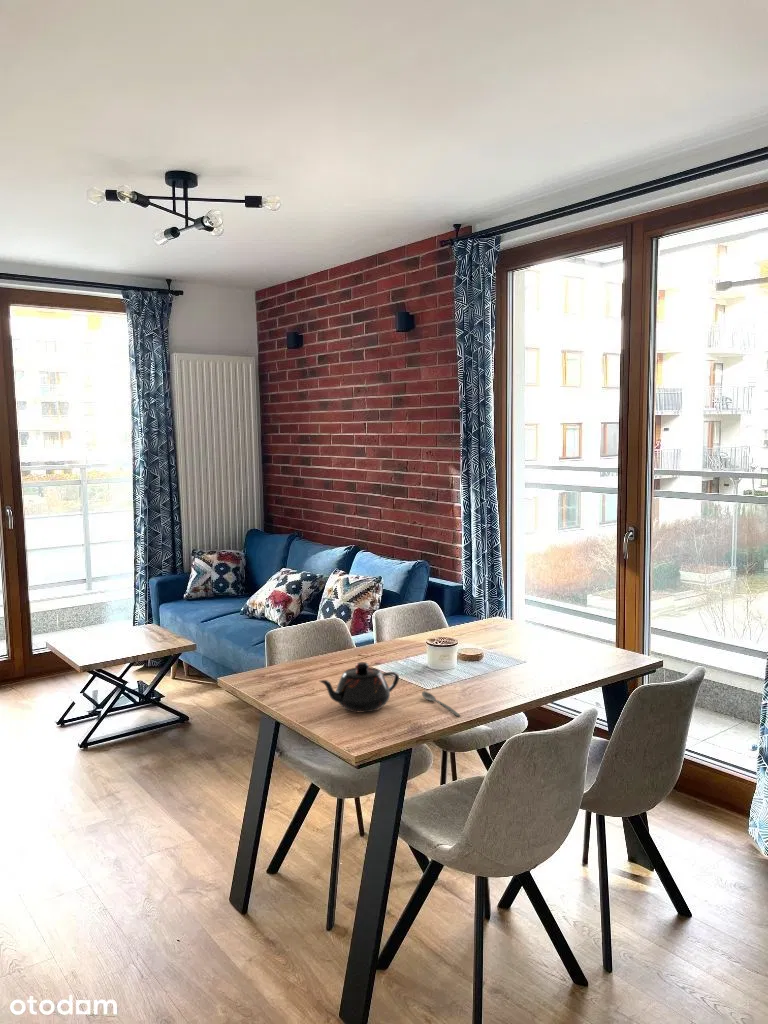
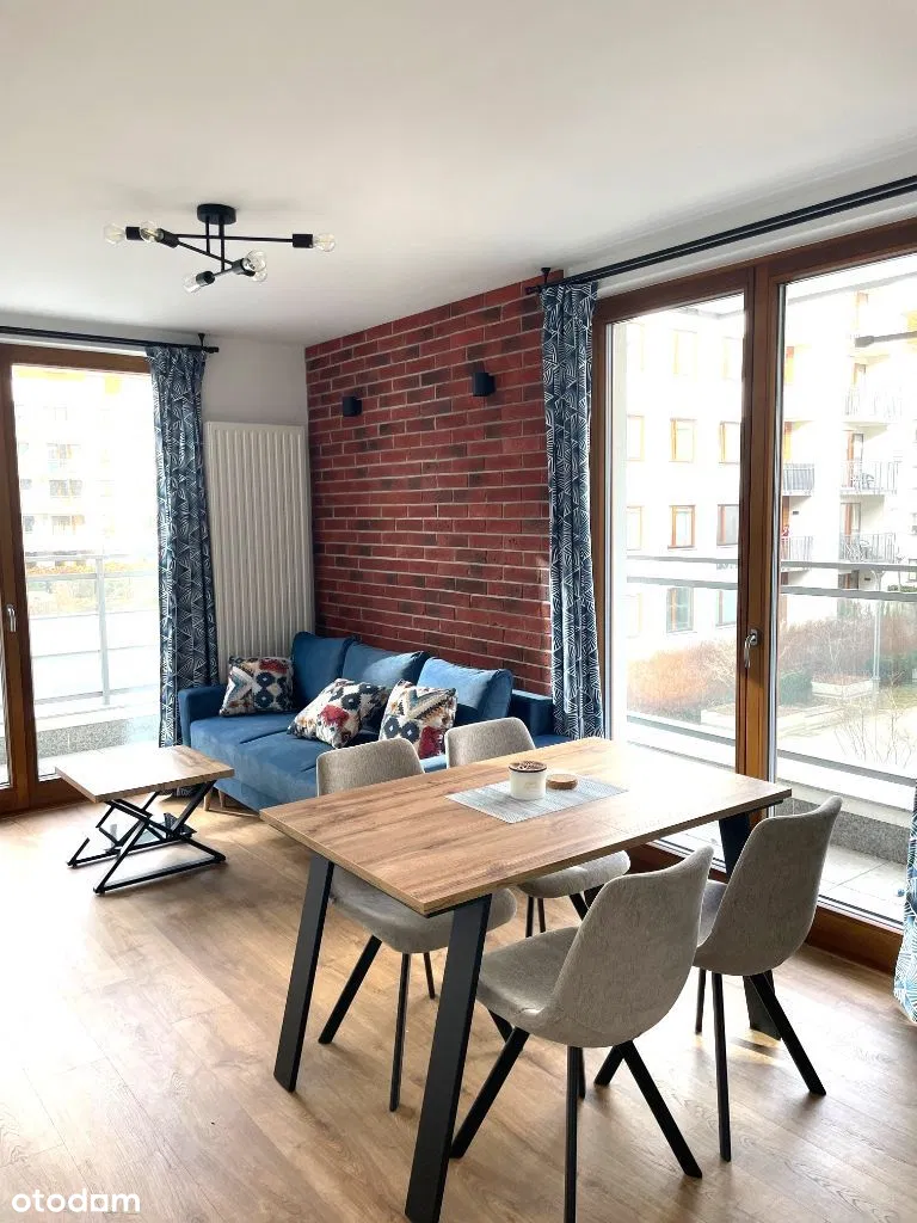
- spoon [421,691,461,717]
- teapot [318,661,400,714]
